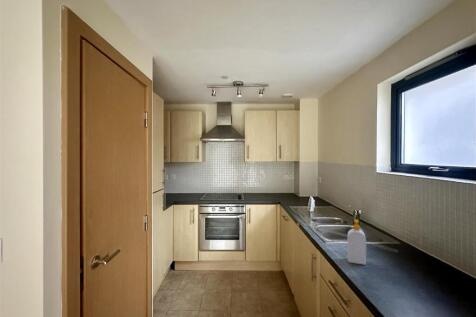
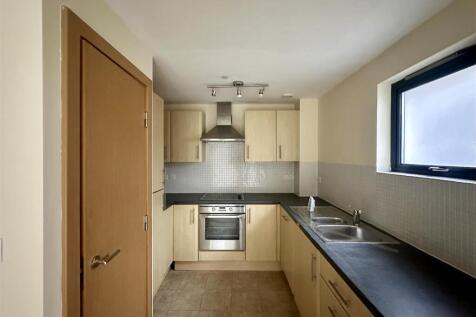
- soap bottle [347,219,367,266]
